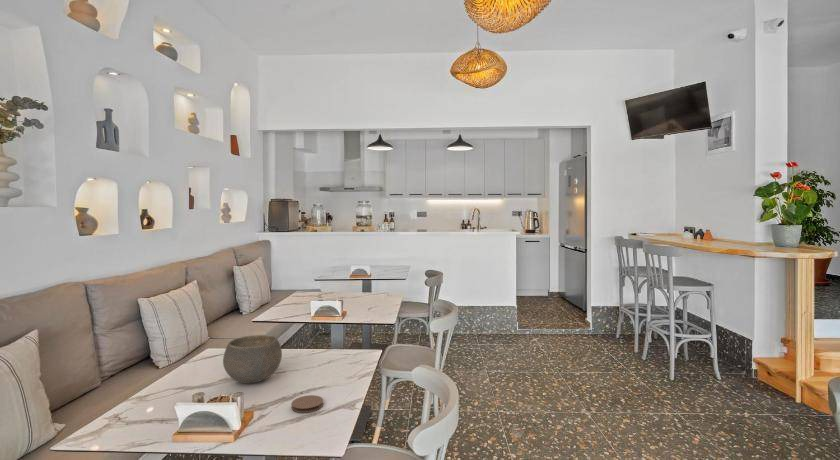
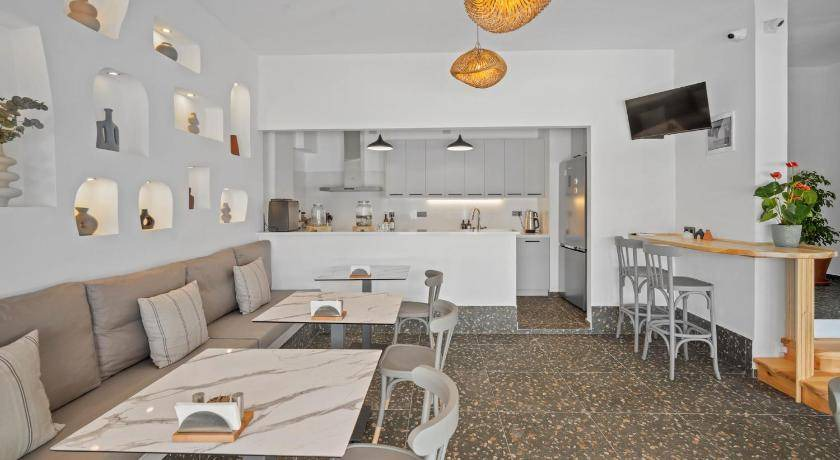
- bowl [222,334,283,384]
- coaster [290,394,324,414]
